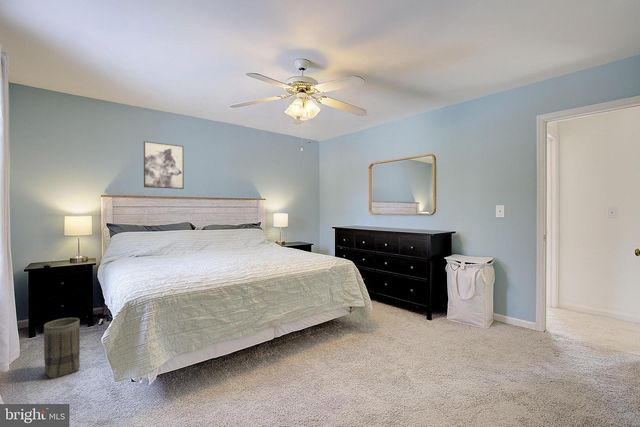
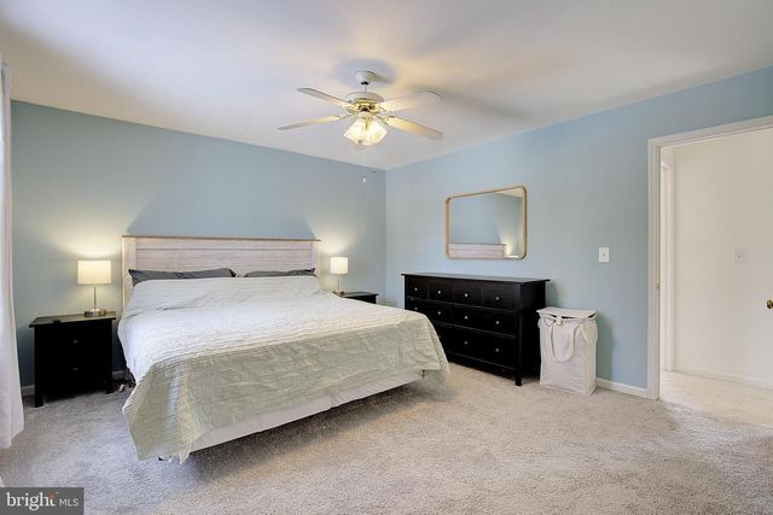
- wall art [143,140,185,190]
- basket [43,317,81,380]
